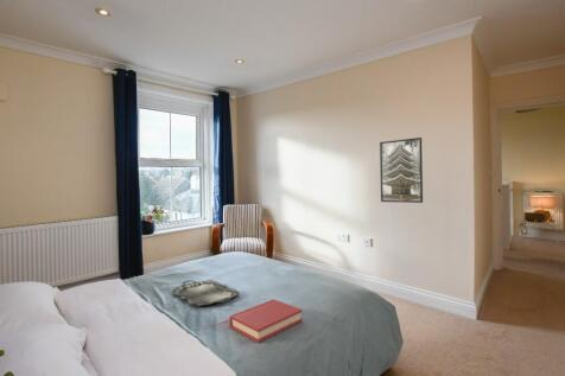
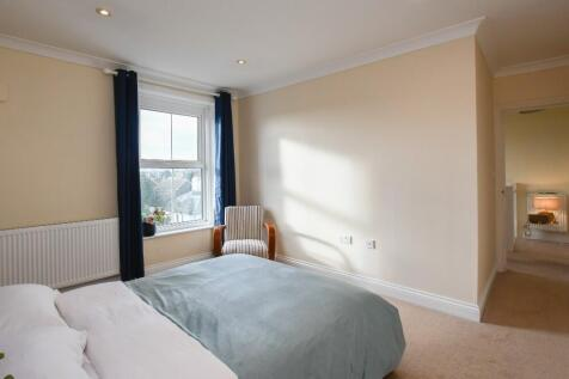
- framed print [379,136,424,204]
- serving tray [171,279,240,307]
- hardback book [228,298,304,344]
